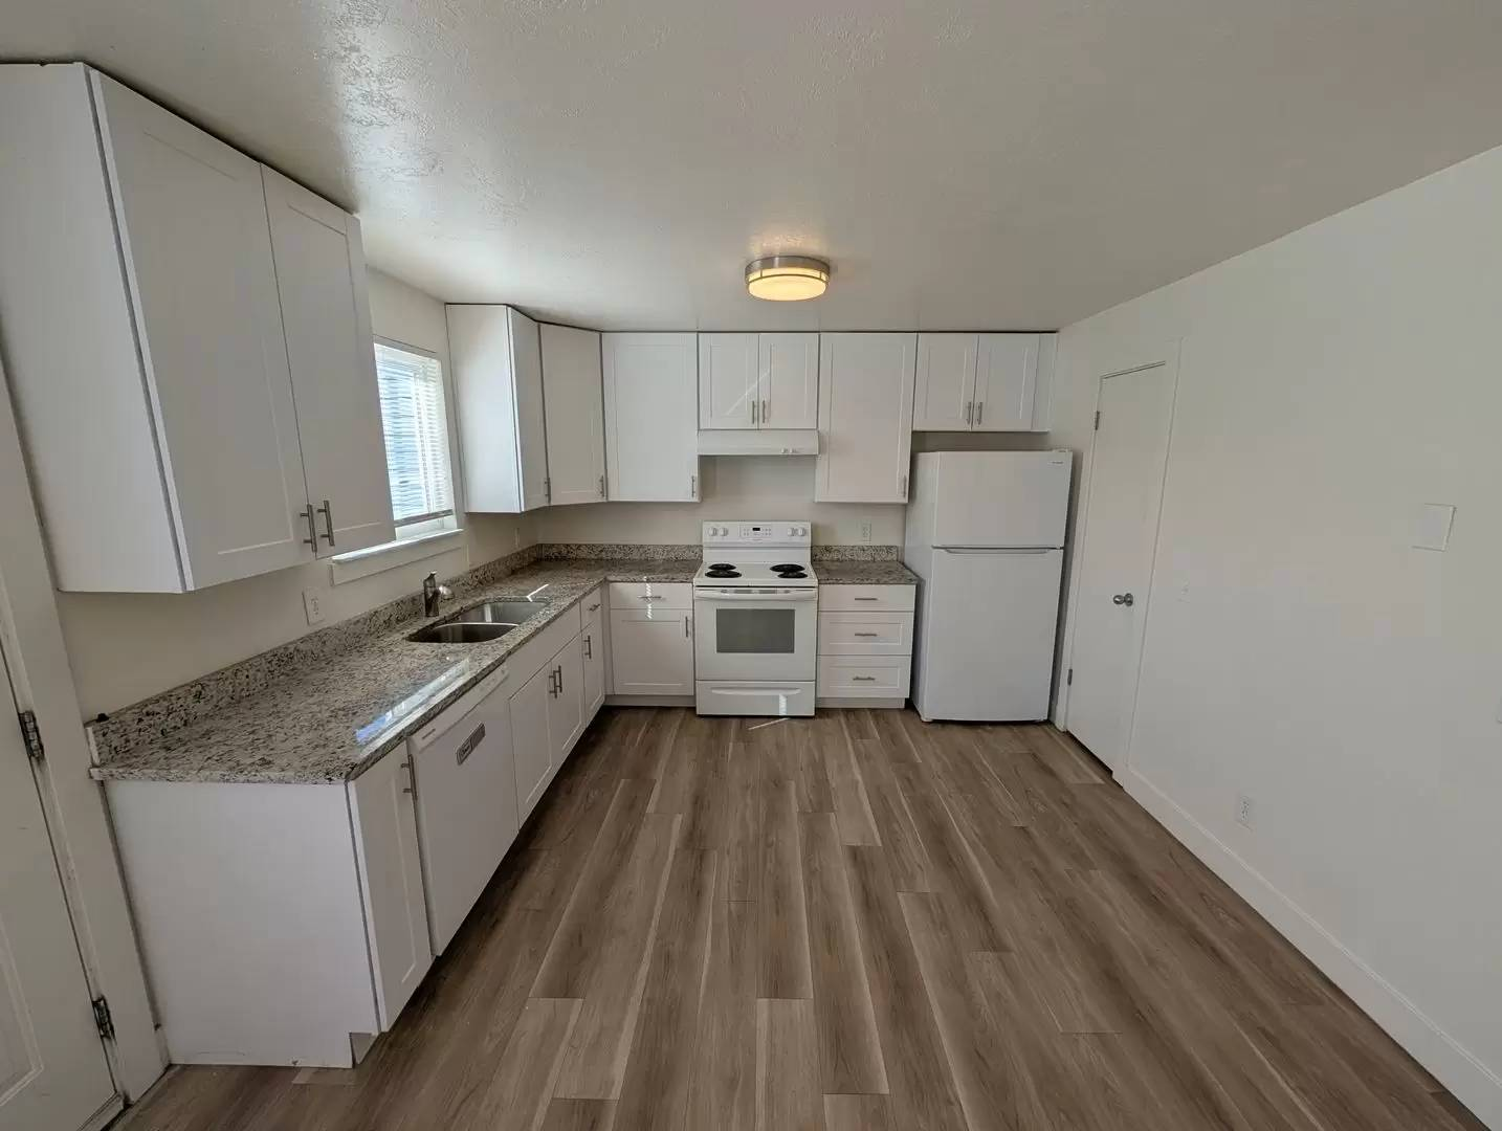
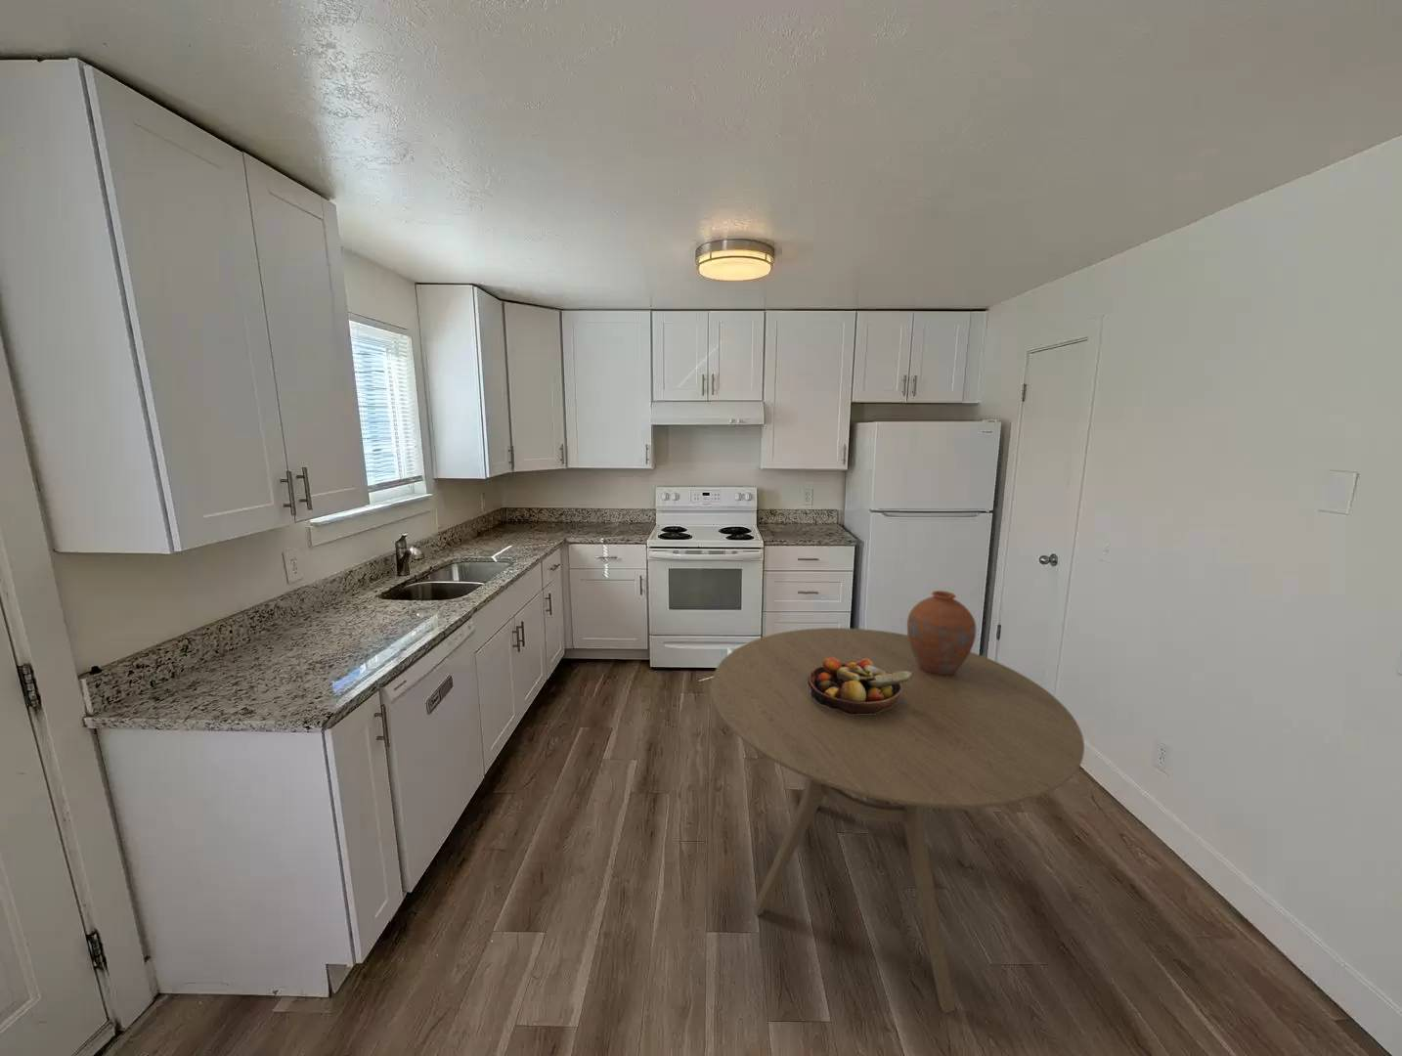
+ dining table [711,627,1085,1014]
+ vase [906,590,977,676]
+ fruit bowl [807,658,913,714]
